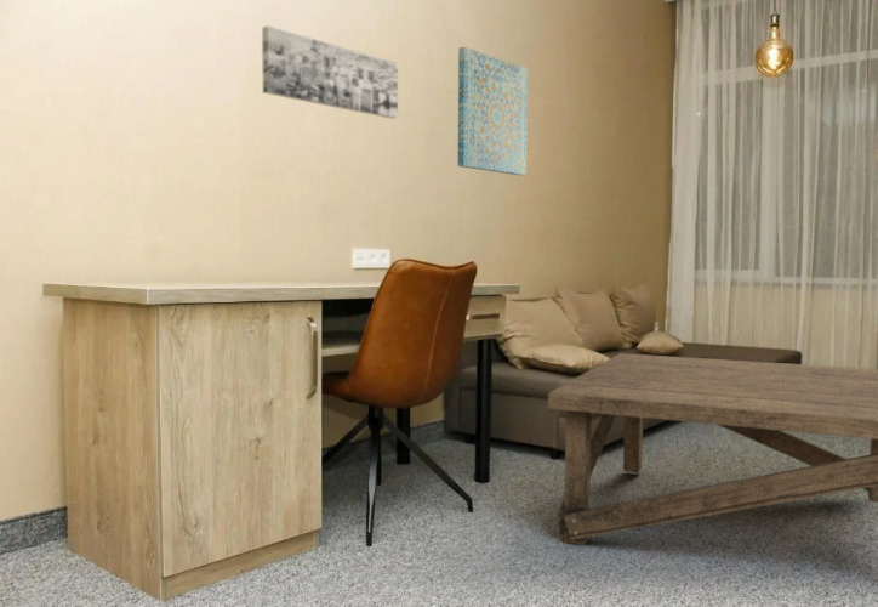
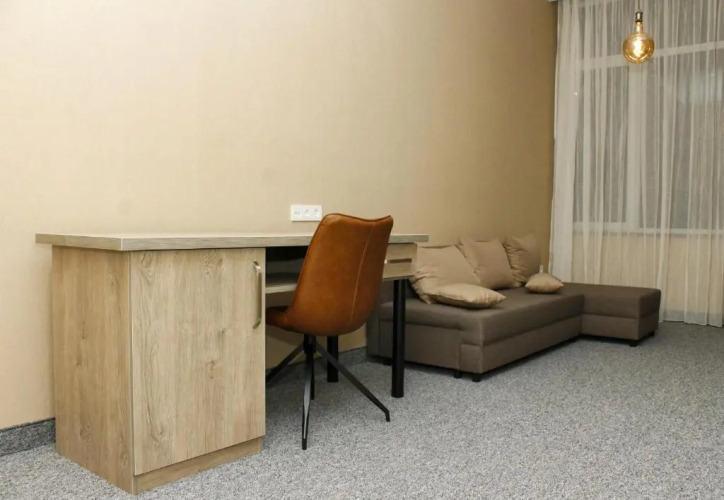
- wall art [457,46,529,176]
- coffee table [547,352,878,546]
- wall art [261,24,399,120]
